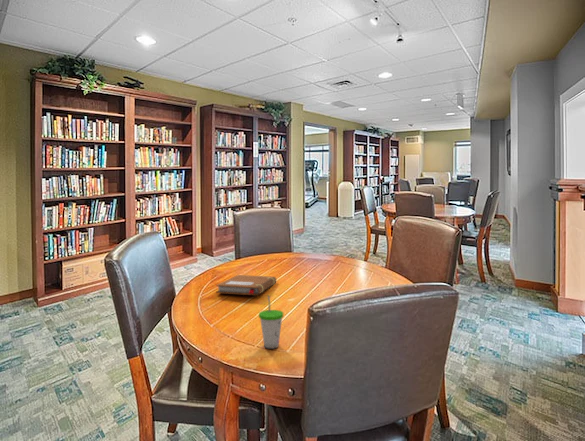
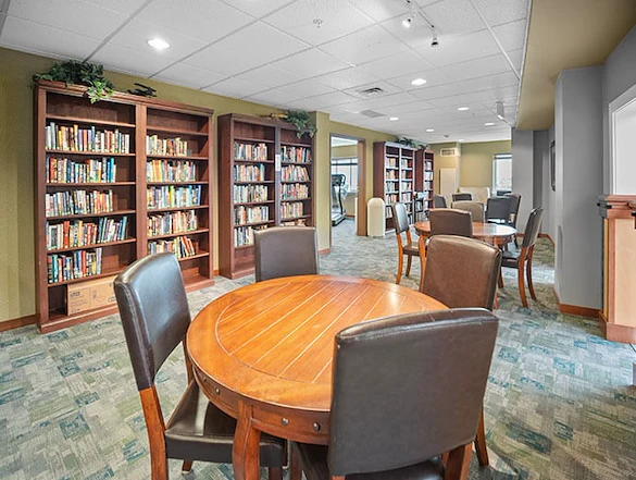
- cup [258,294,284,350]
- notebook [215,274,277,296]
